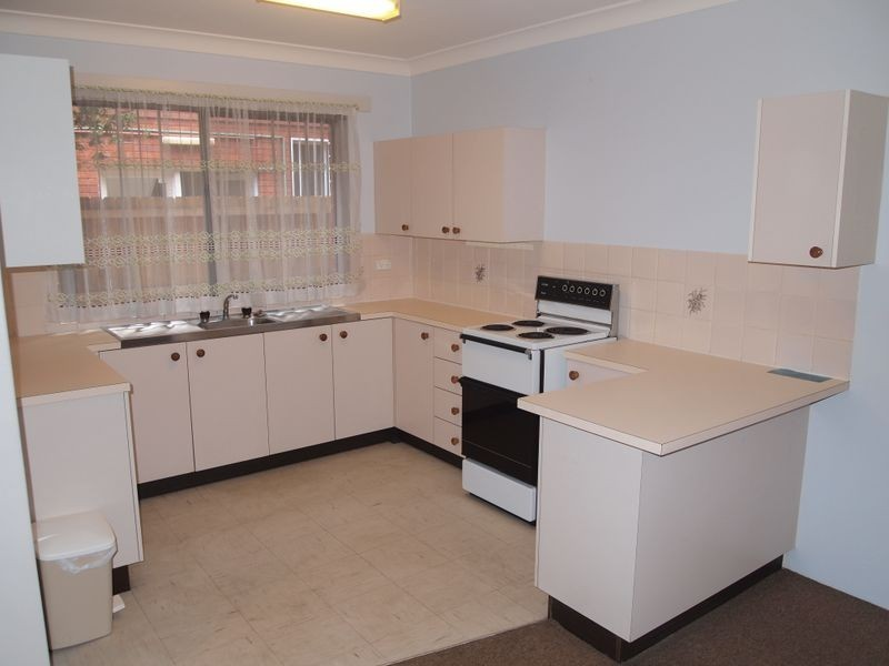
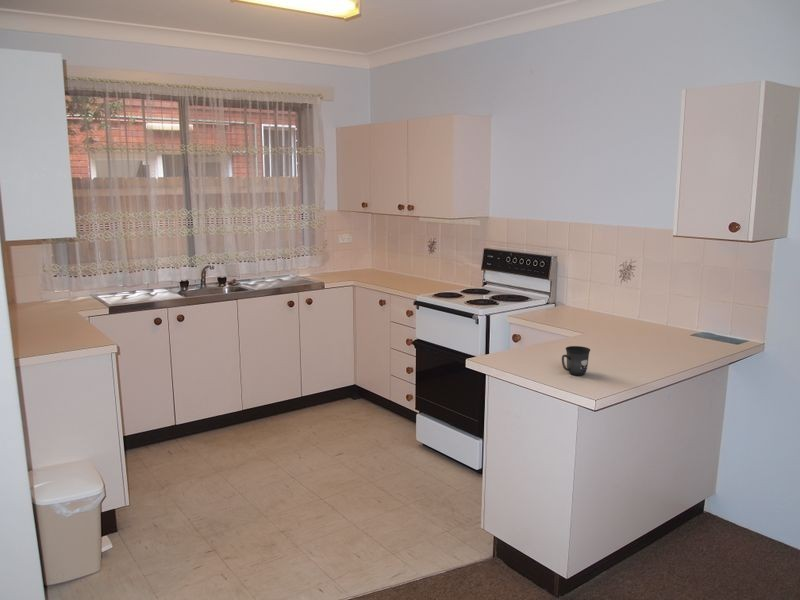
+ mug [561,345,591,376]
